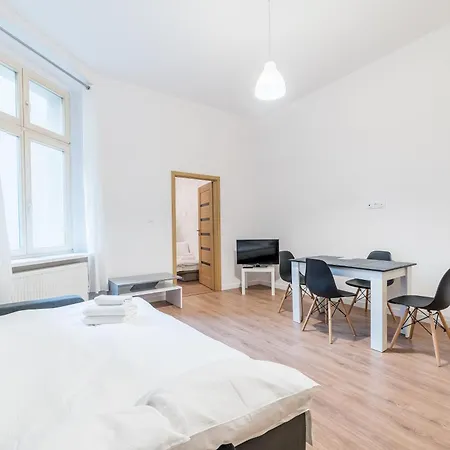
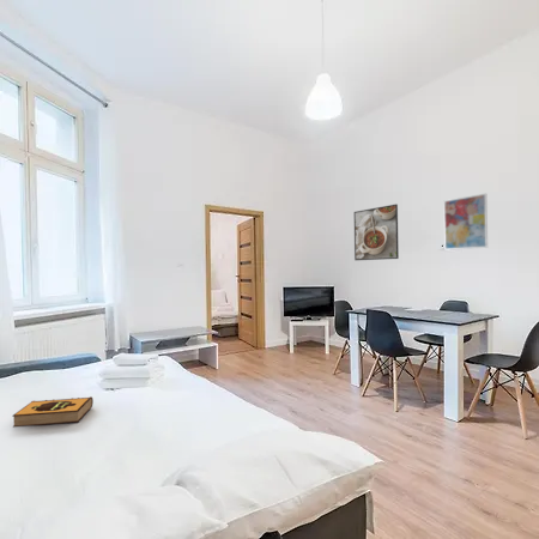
+ hardback book [11,395,95,429]
+ wall art [443,193,489,252]
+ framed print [353,202,400,261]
